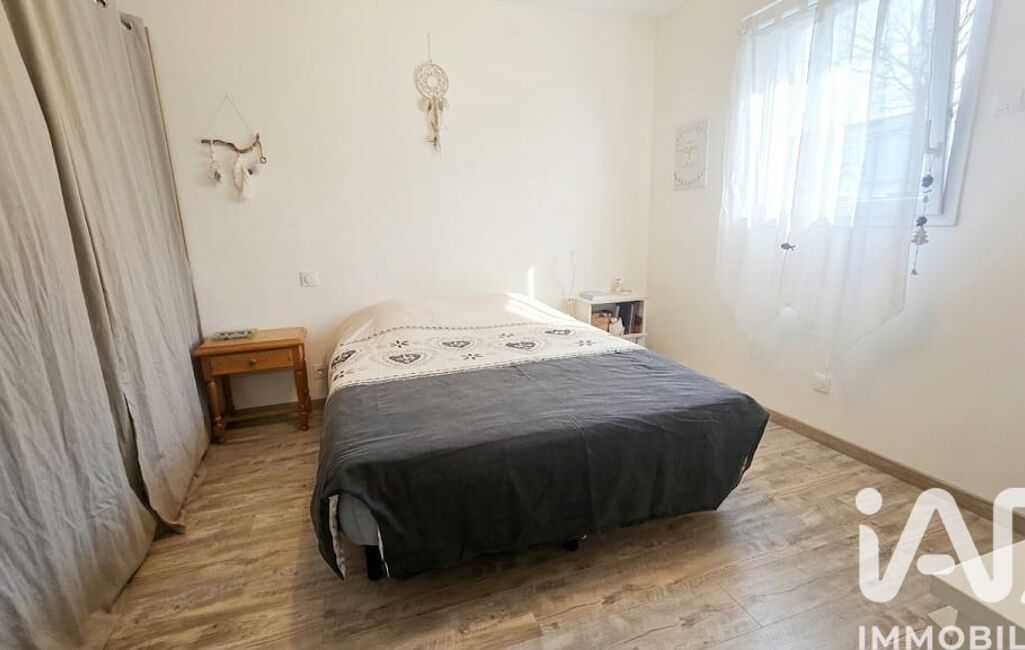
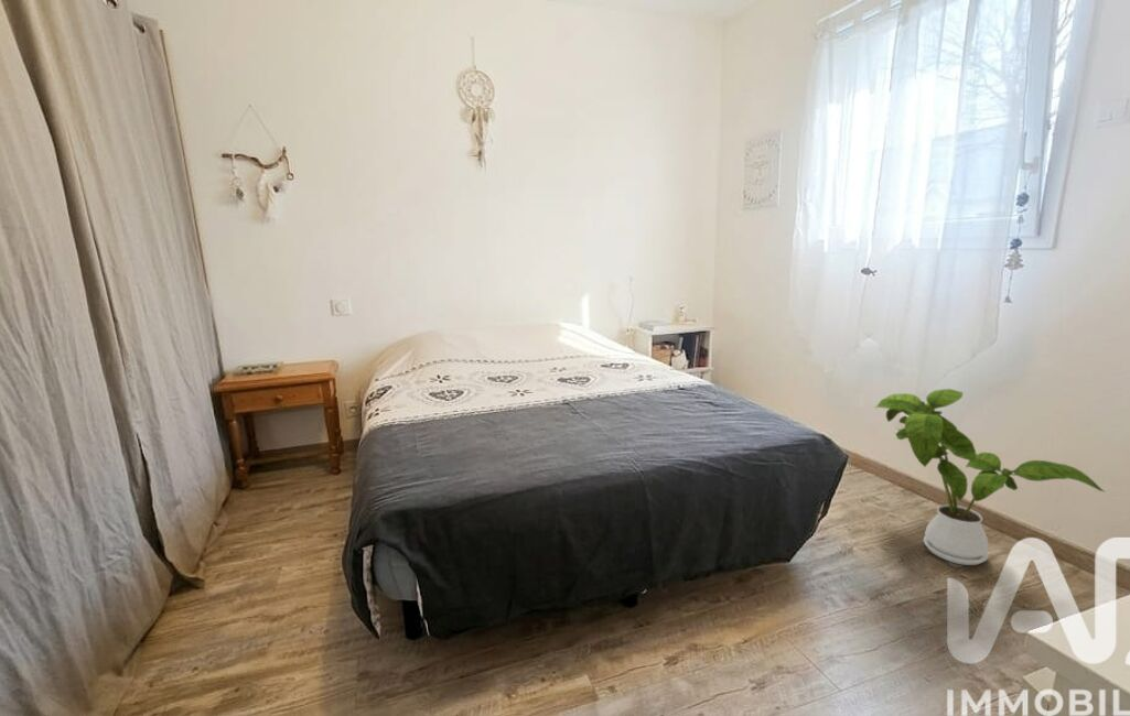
+ house plant [874,388,1106,566]
